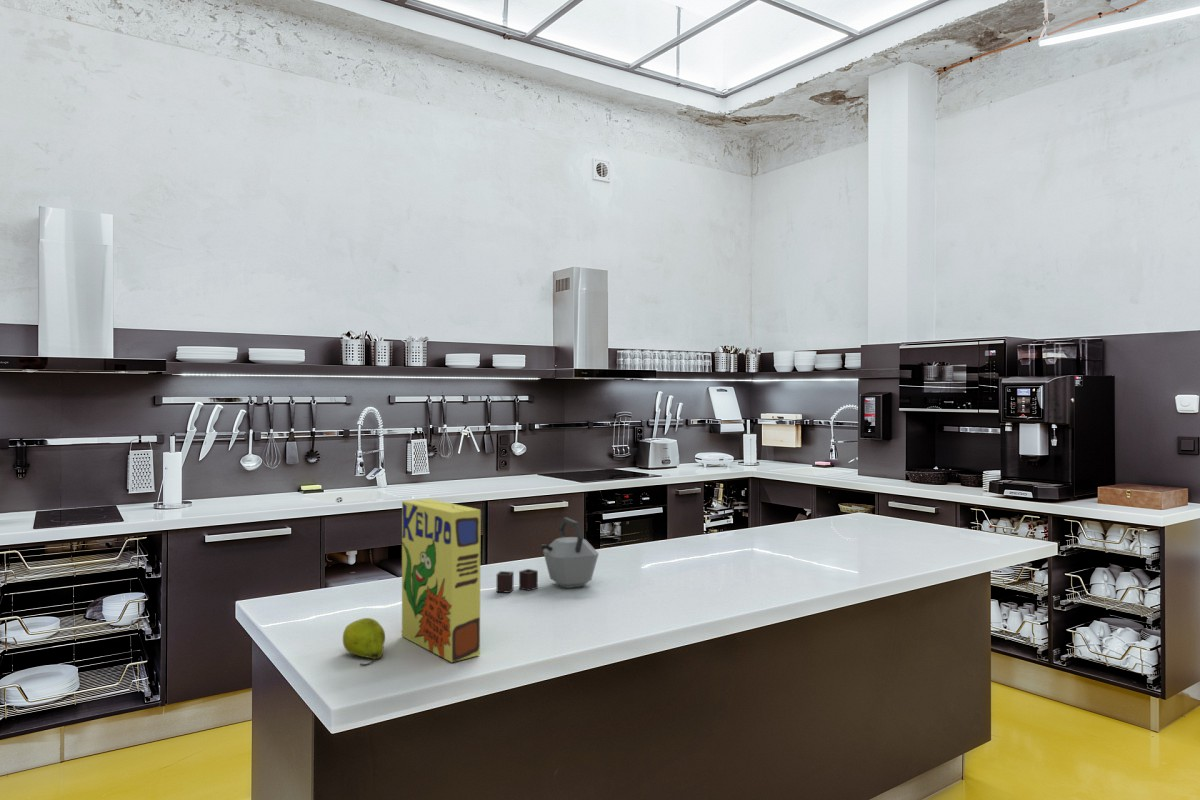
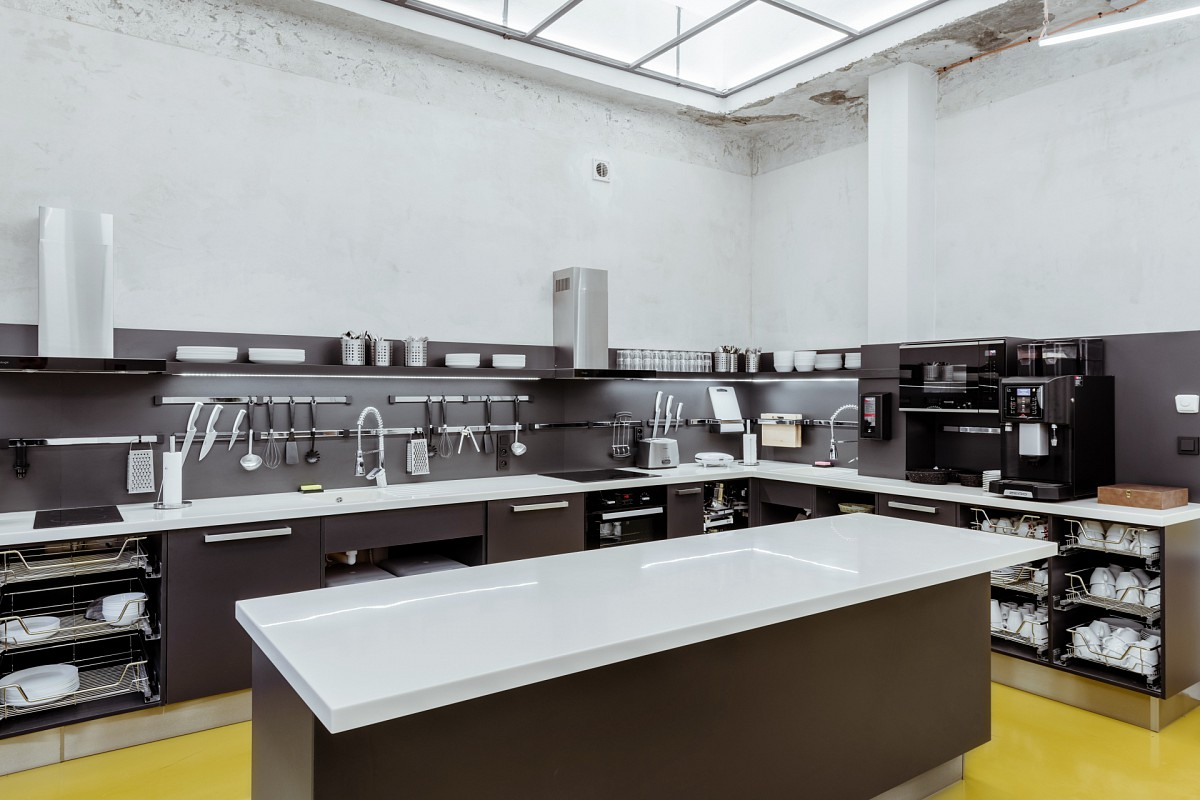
- fruit [342,617,386,667]
- cereal box [401,498,482,663]
- kettle [496,516,600,594]
